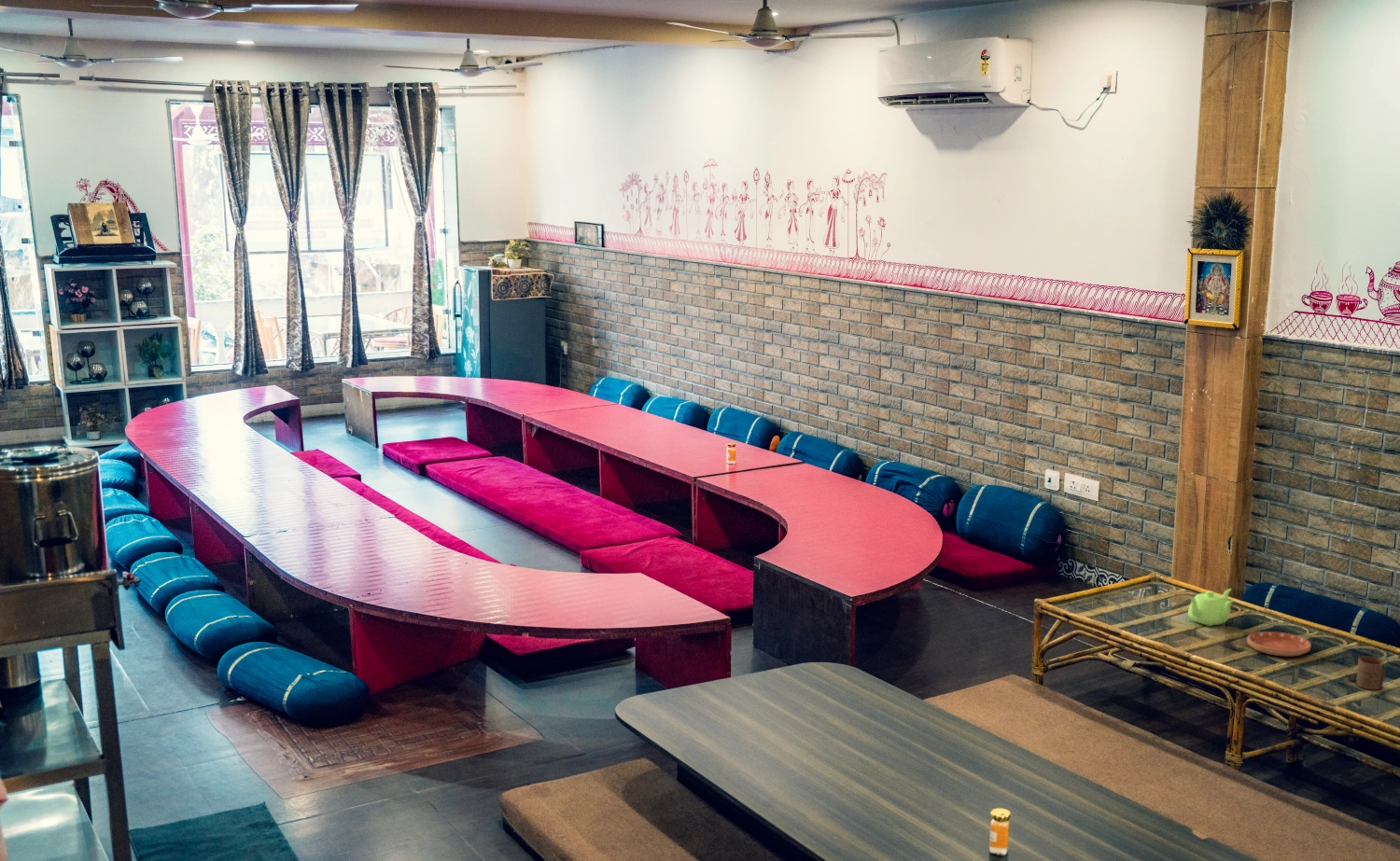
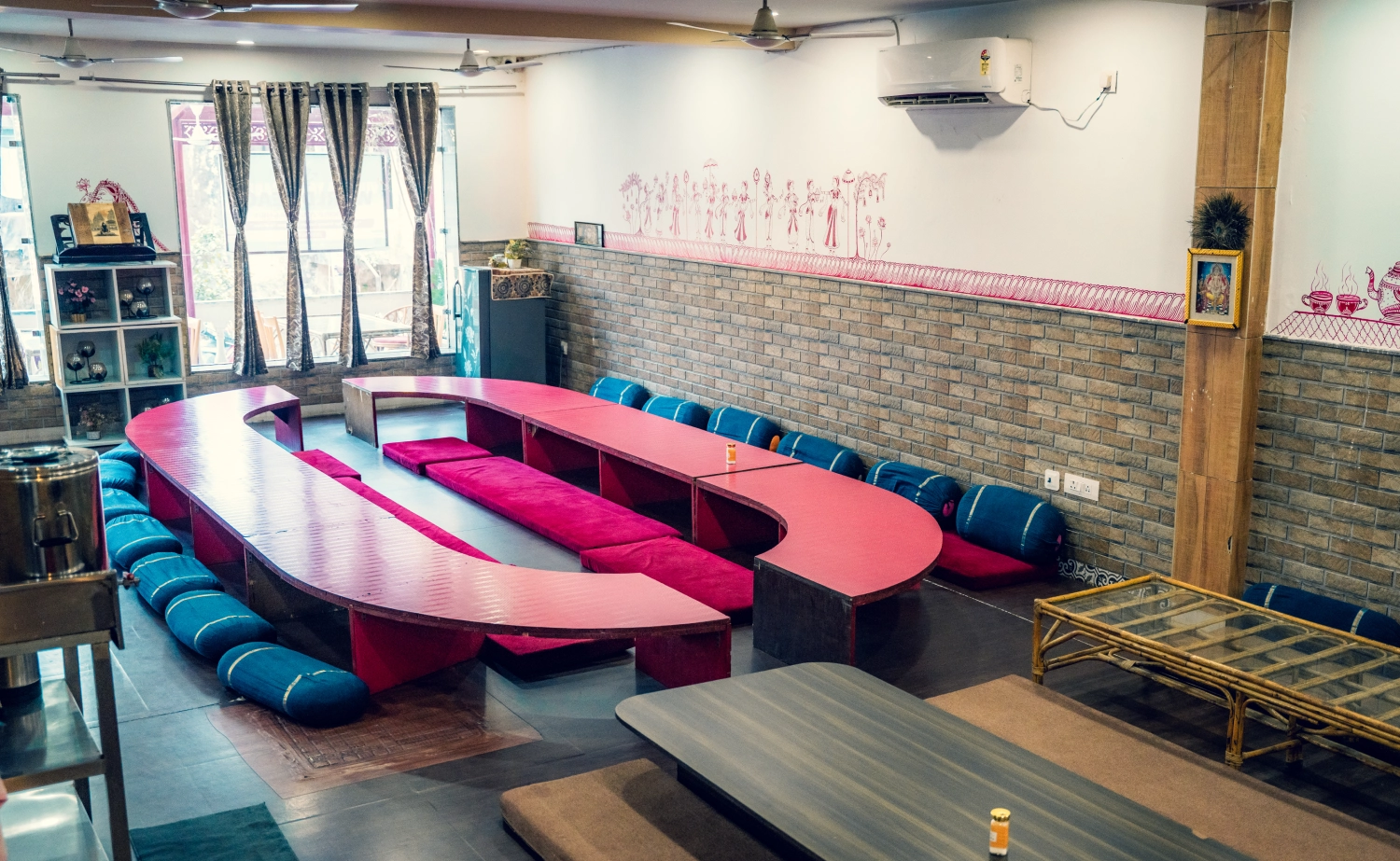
- teapot [1187,588,1235,627]
- saucer [1246,631,1312,658]
- cup [1355,656,1386,690]
